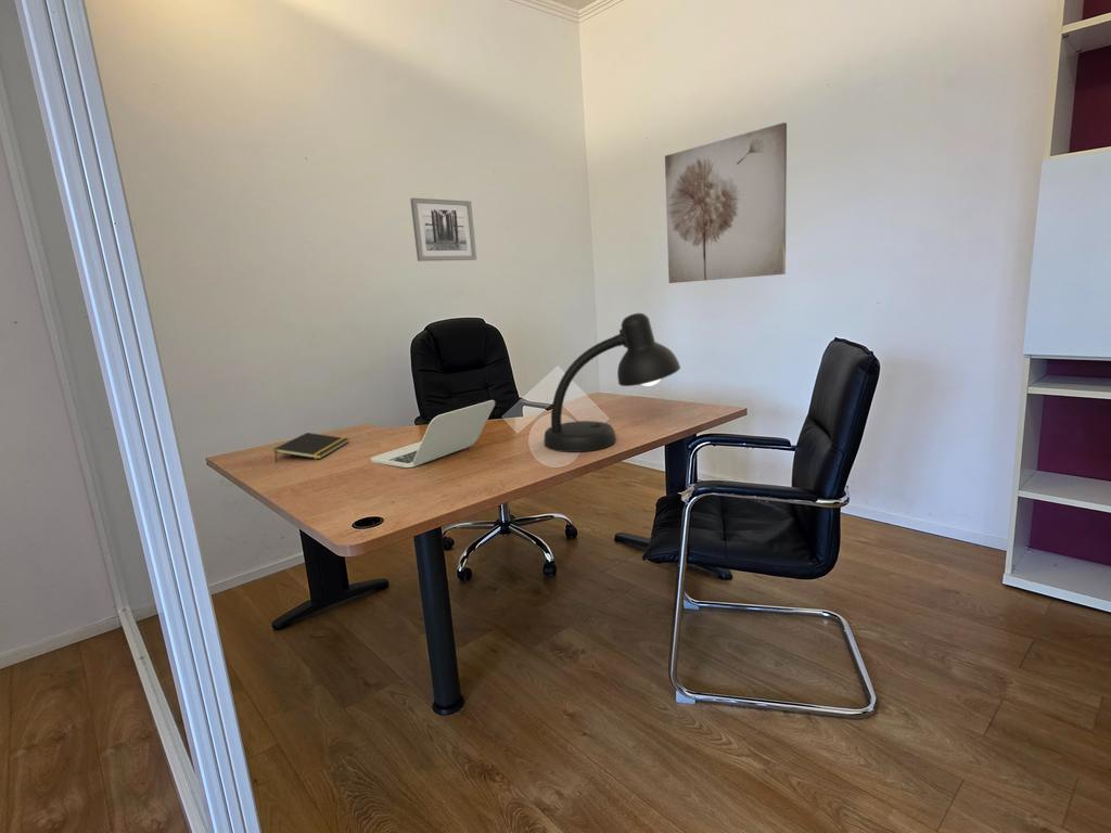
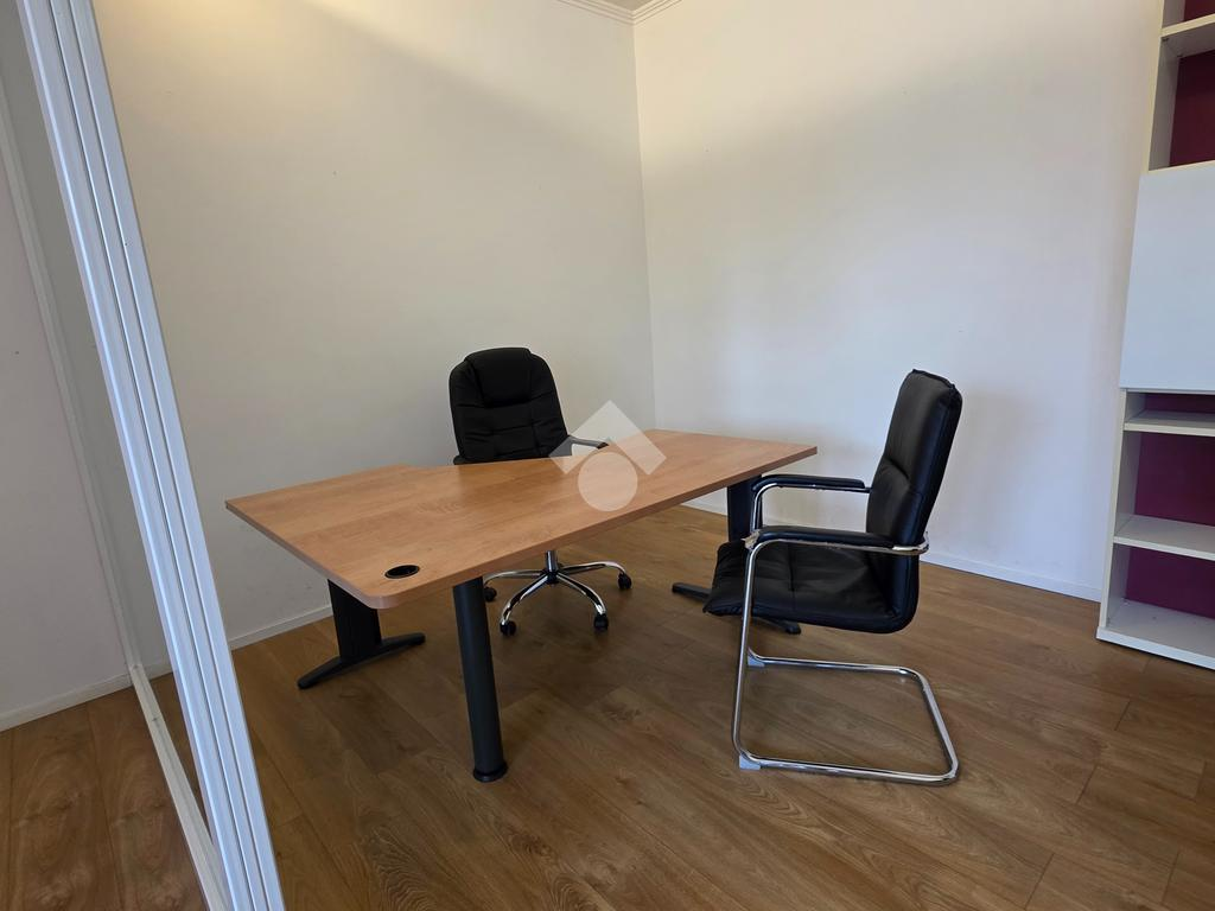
- desk lamp [544,312,681,453]
- wall art [664,121,788,284]
- notepad [273,432,349,463]
- laptop [370,399,496,469]
- wall art [409,197,477,262]
